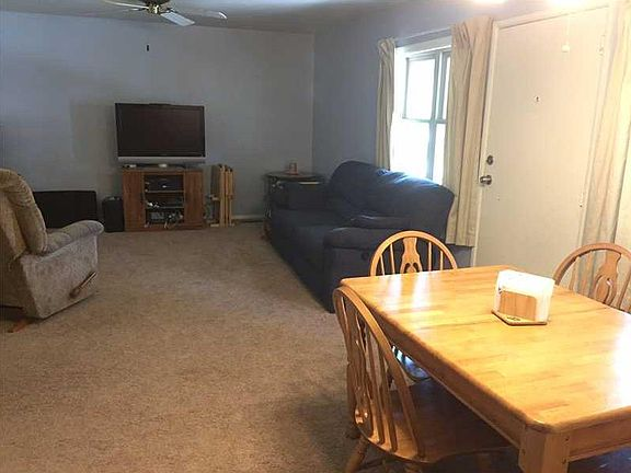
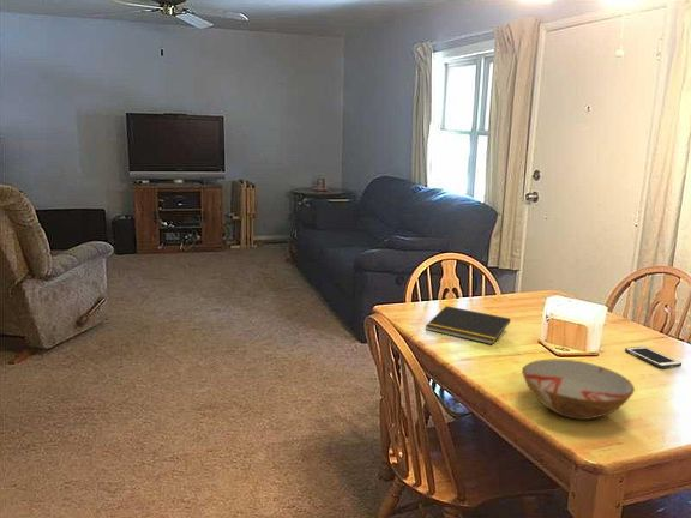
+ cell phone [624,345,683,369]
+ notepad [425,305,511,345]
+ bowl [521,357,636,421]
